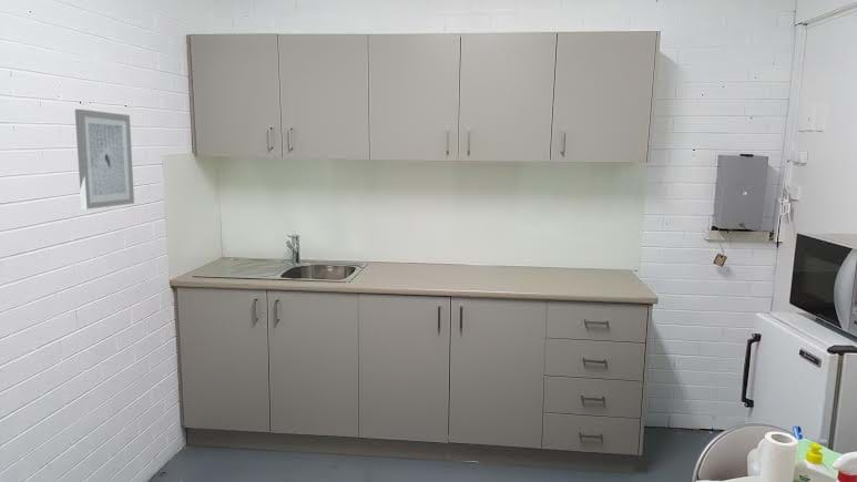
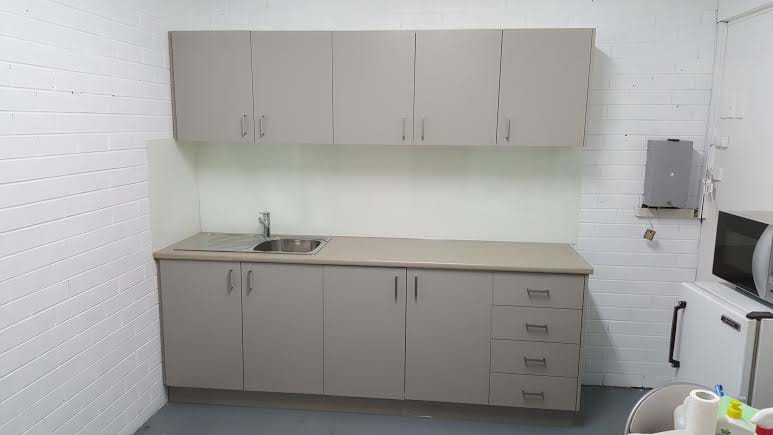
- wall art [74,109,135,211]
